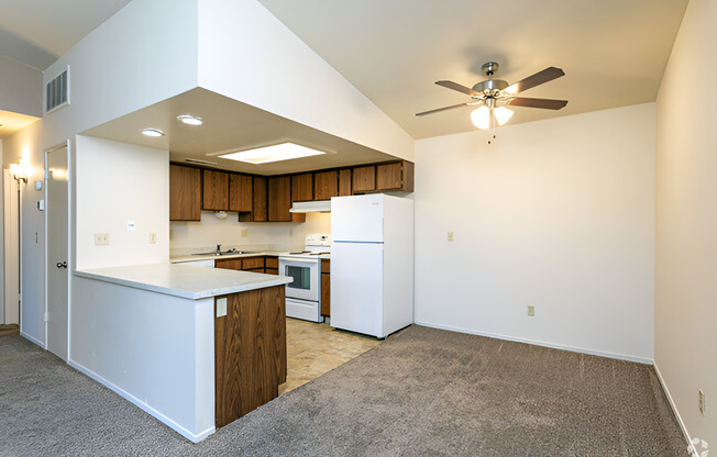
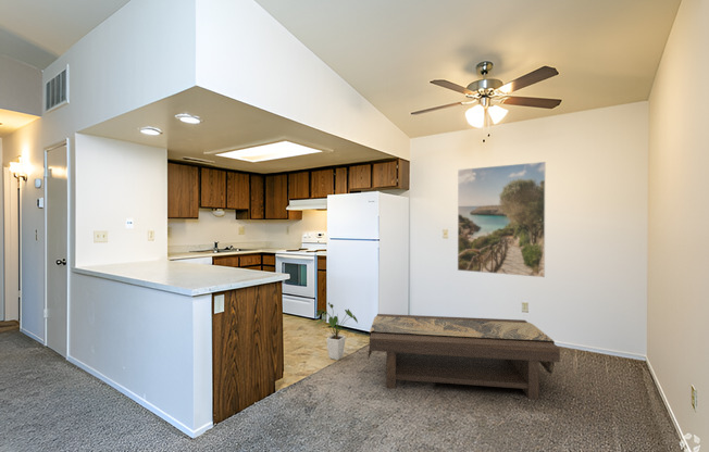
+ house plant [315,301,359,361]
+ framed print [457,161,547,278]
+ coffee table [366,313,561,400]
